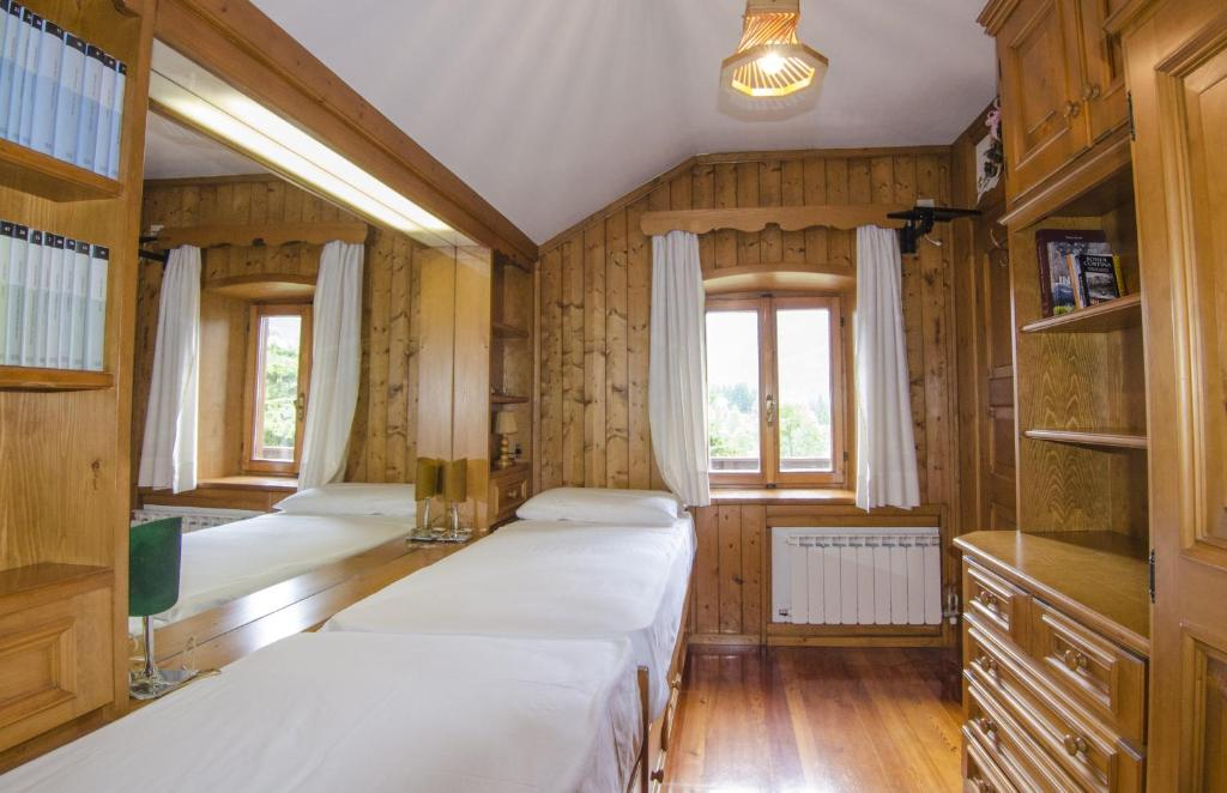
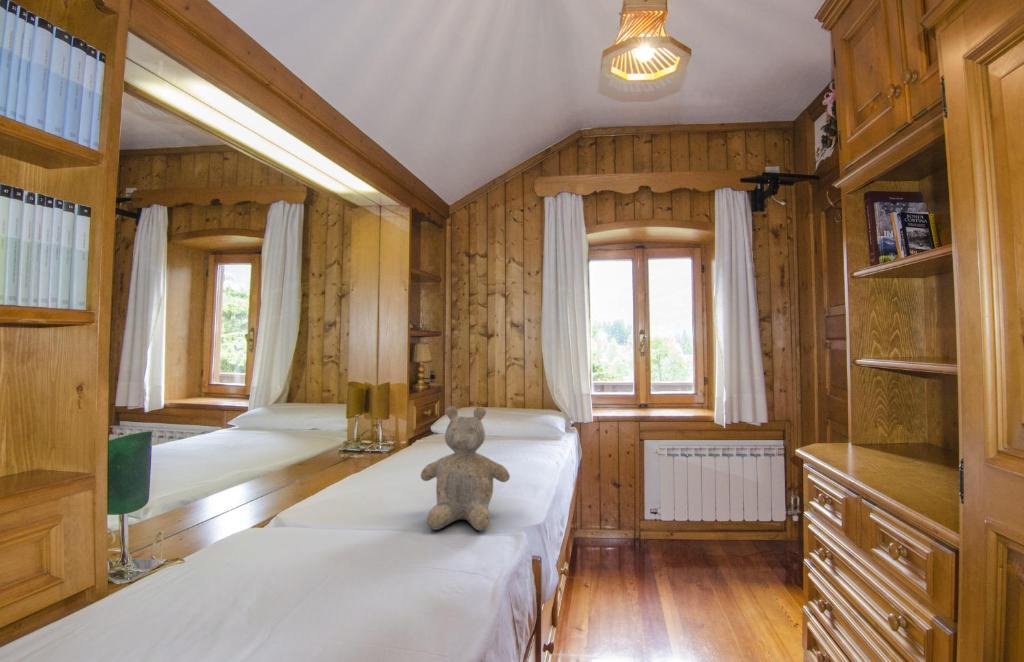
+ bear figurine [420,405,511,532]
